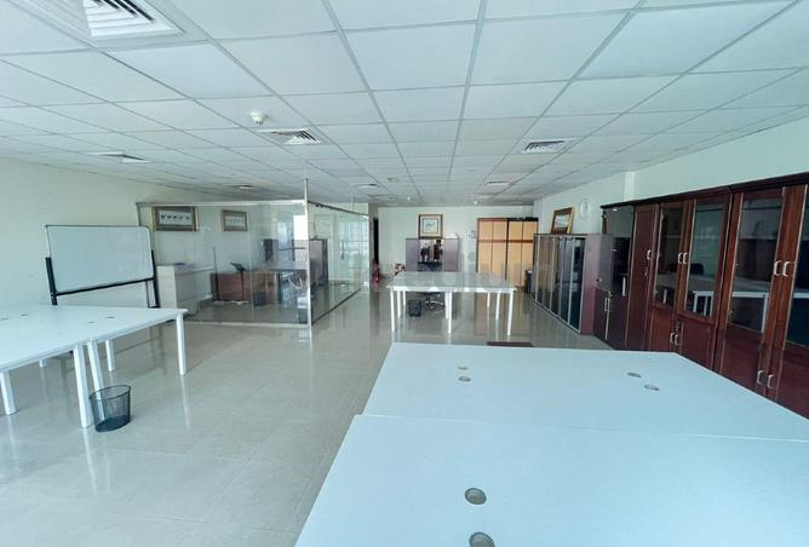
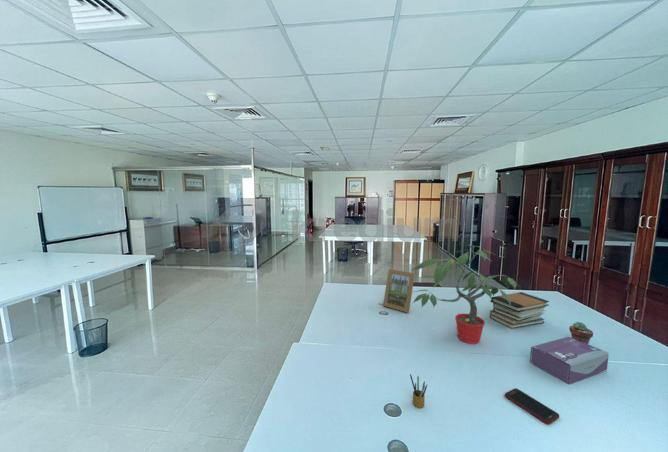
+ potted succulent [568,321,594,345]
+ book stack [489,291,550,330]
+ cell phone [504,387,560,425]
+ pencil box [409,373,428,409]
+ potted plant [410,244,522,345]
+ tissue box [529,336,610,385]
+ picture frame [382,268,416,313]
